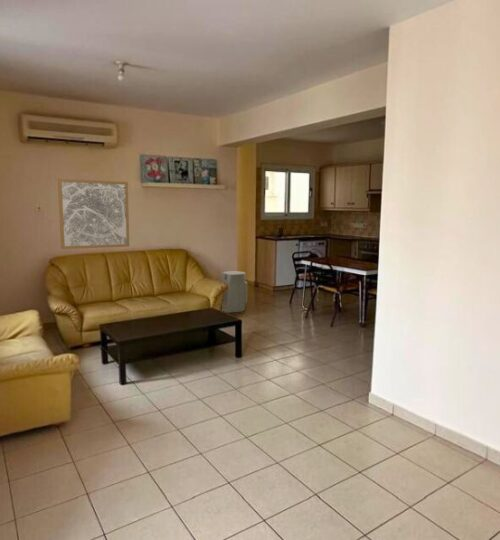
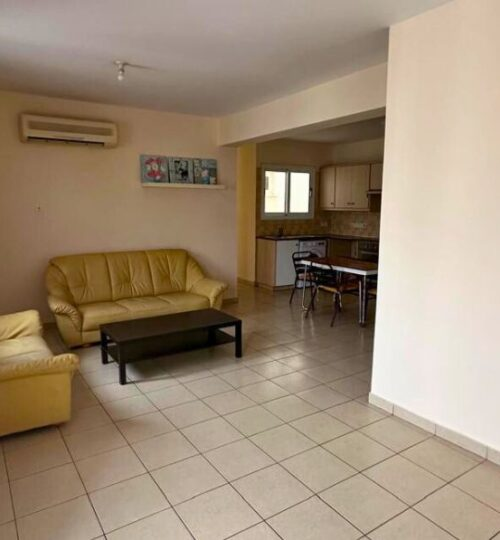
- fan [220,270,248,314]
- wall art [57,178,130,250]
